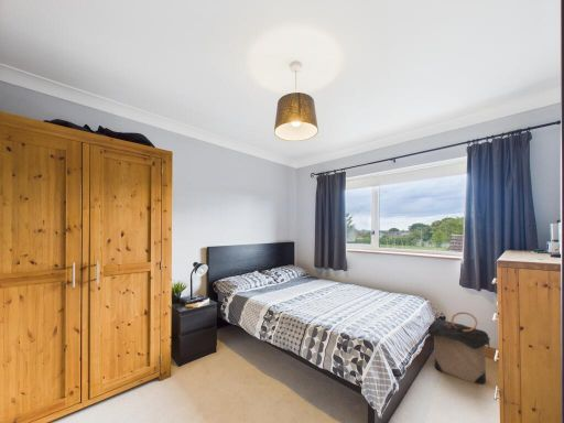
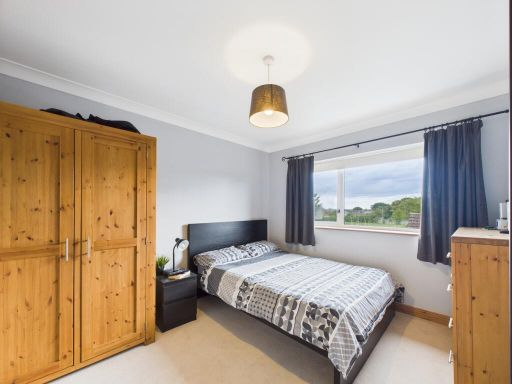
- laundry hamper [427,311,491,386]
